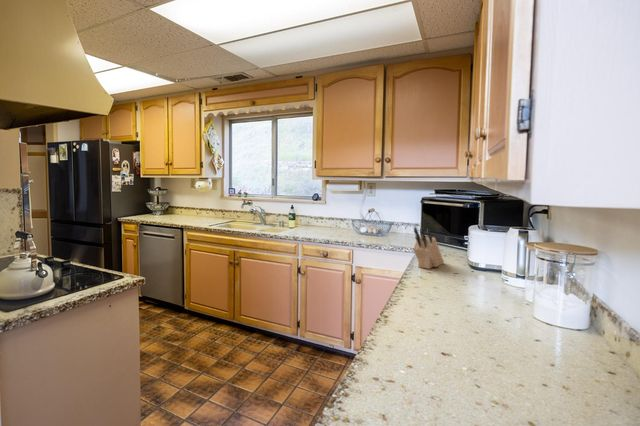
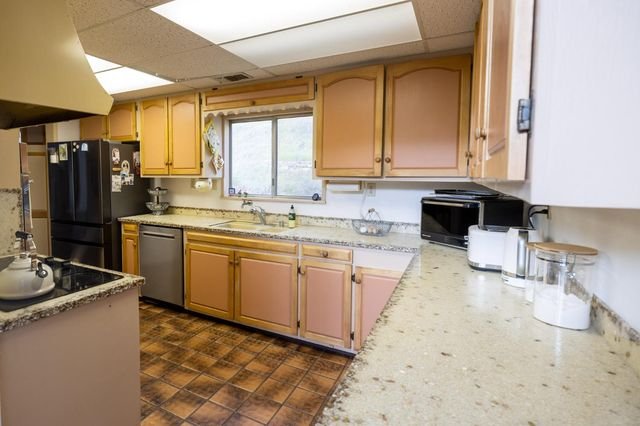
- knife block [413,226,445,270]
